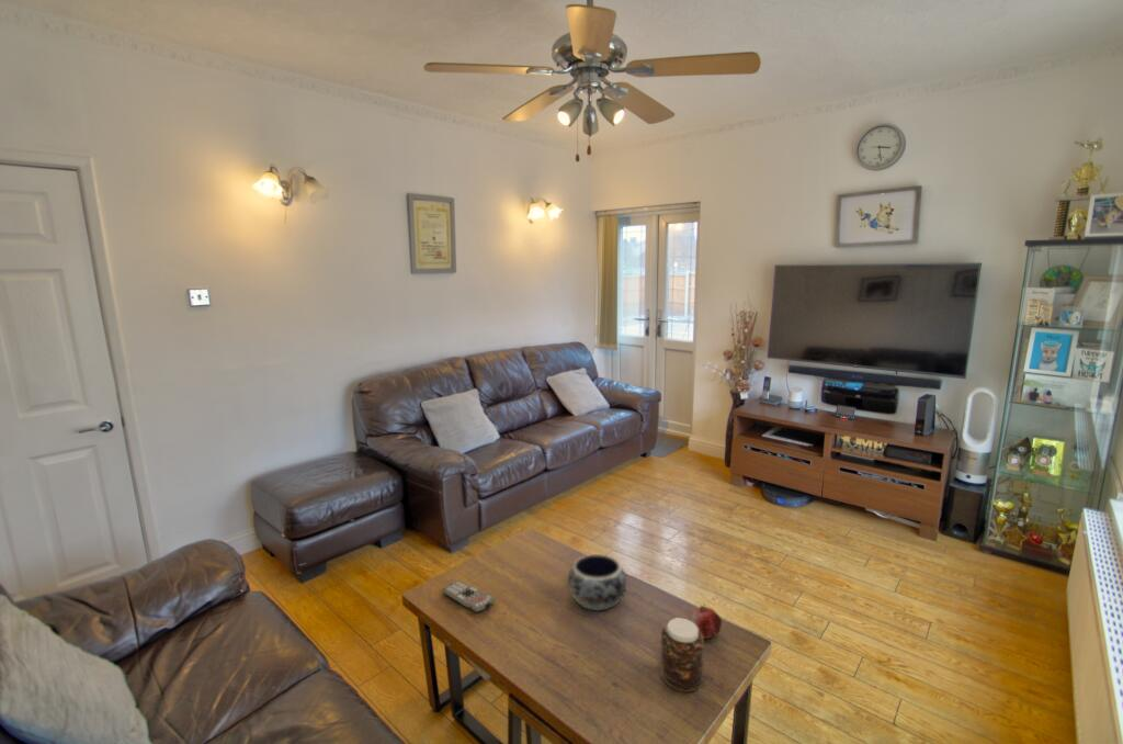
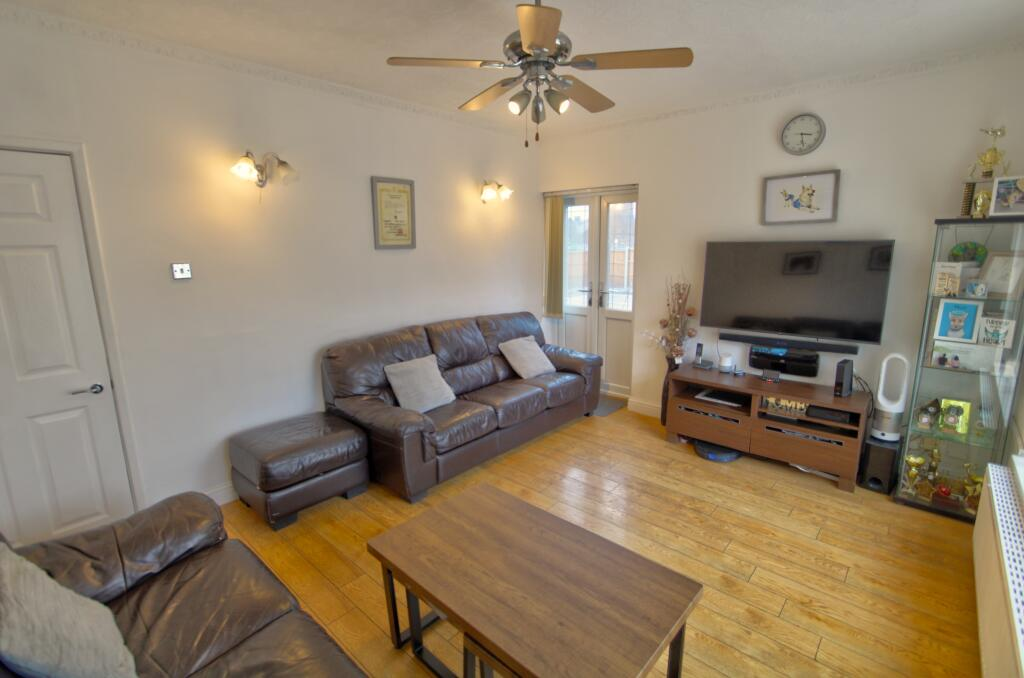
- jar [659,617,705,694]
- fruit [690,602,723,640]
- decorative bowl [567,553,627,612]
- remote control [443,579,496,613]
